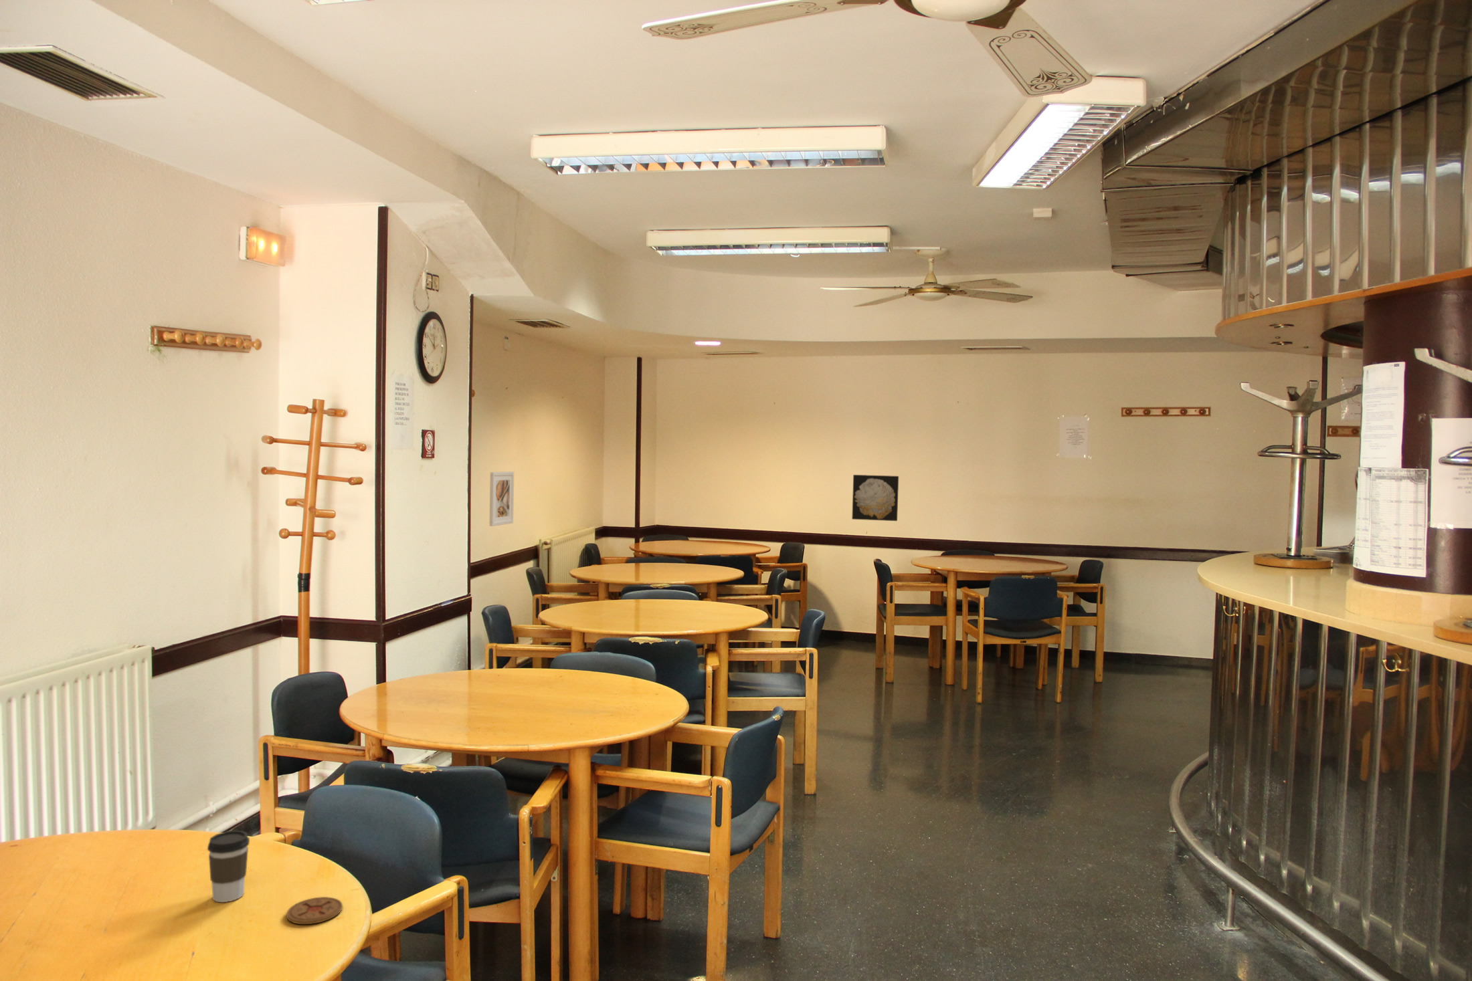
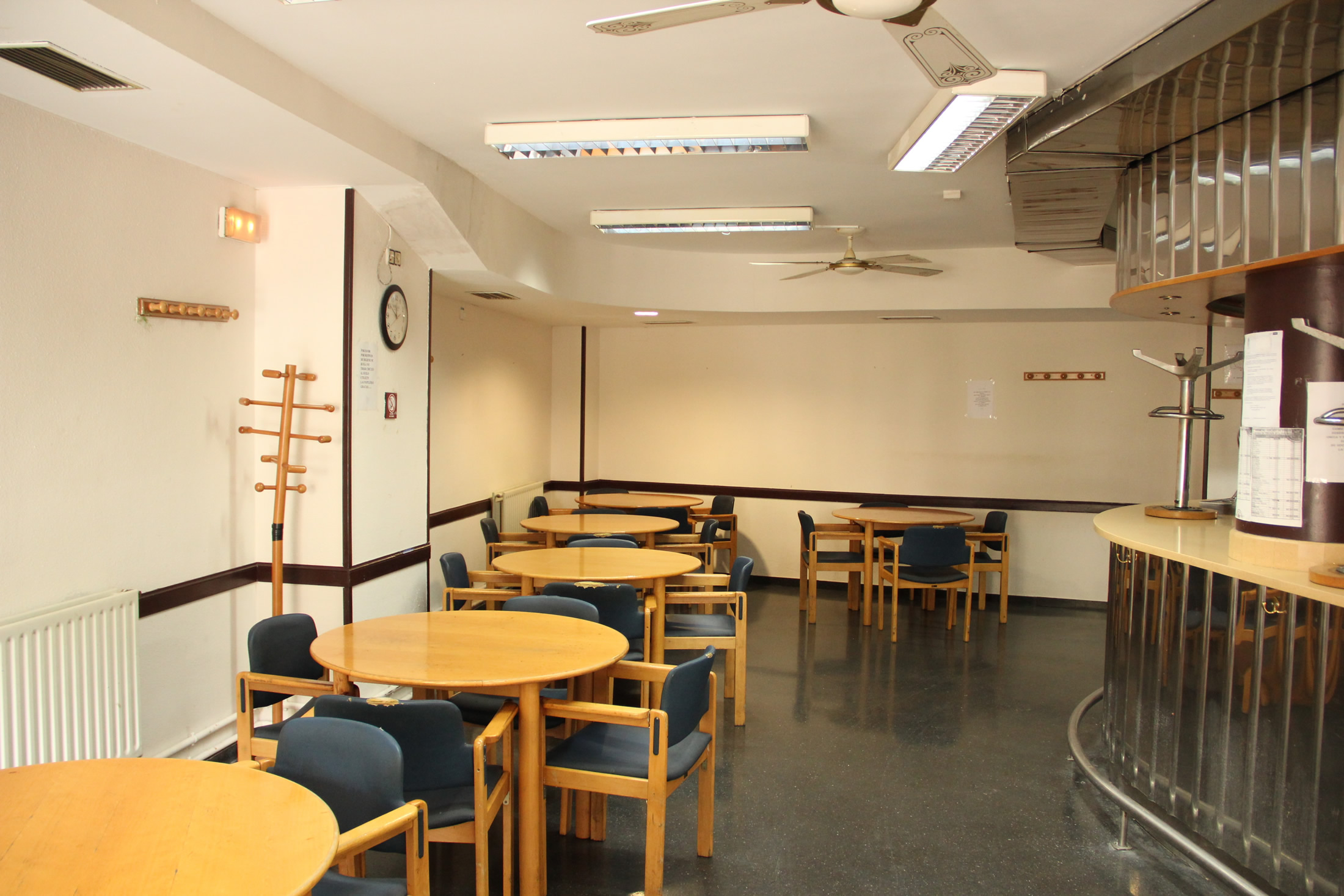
- coffee cup [207,830,250,903]
- coaster [286,896,343,925]
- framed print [490,471,515,527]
- wall art [851,474,899,521]
